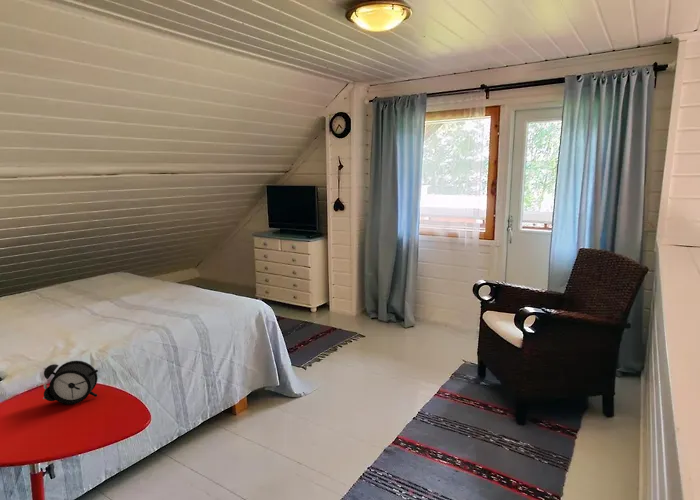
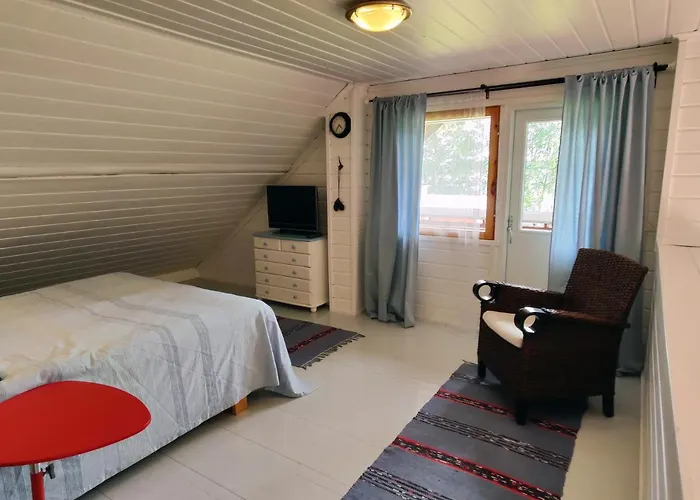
- alarm clock [42,360,99,405]
